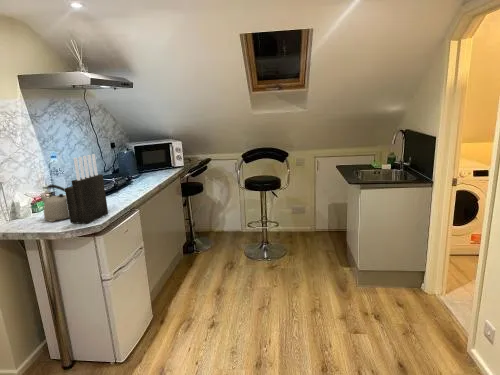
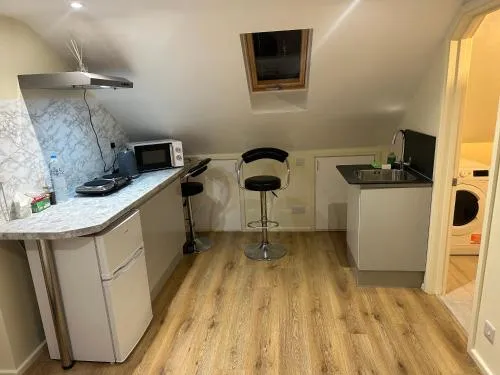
- kettle [39,184,70,222]
- knife block [64,153,109,225]
